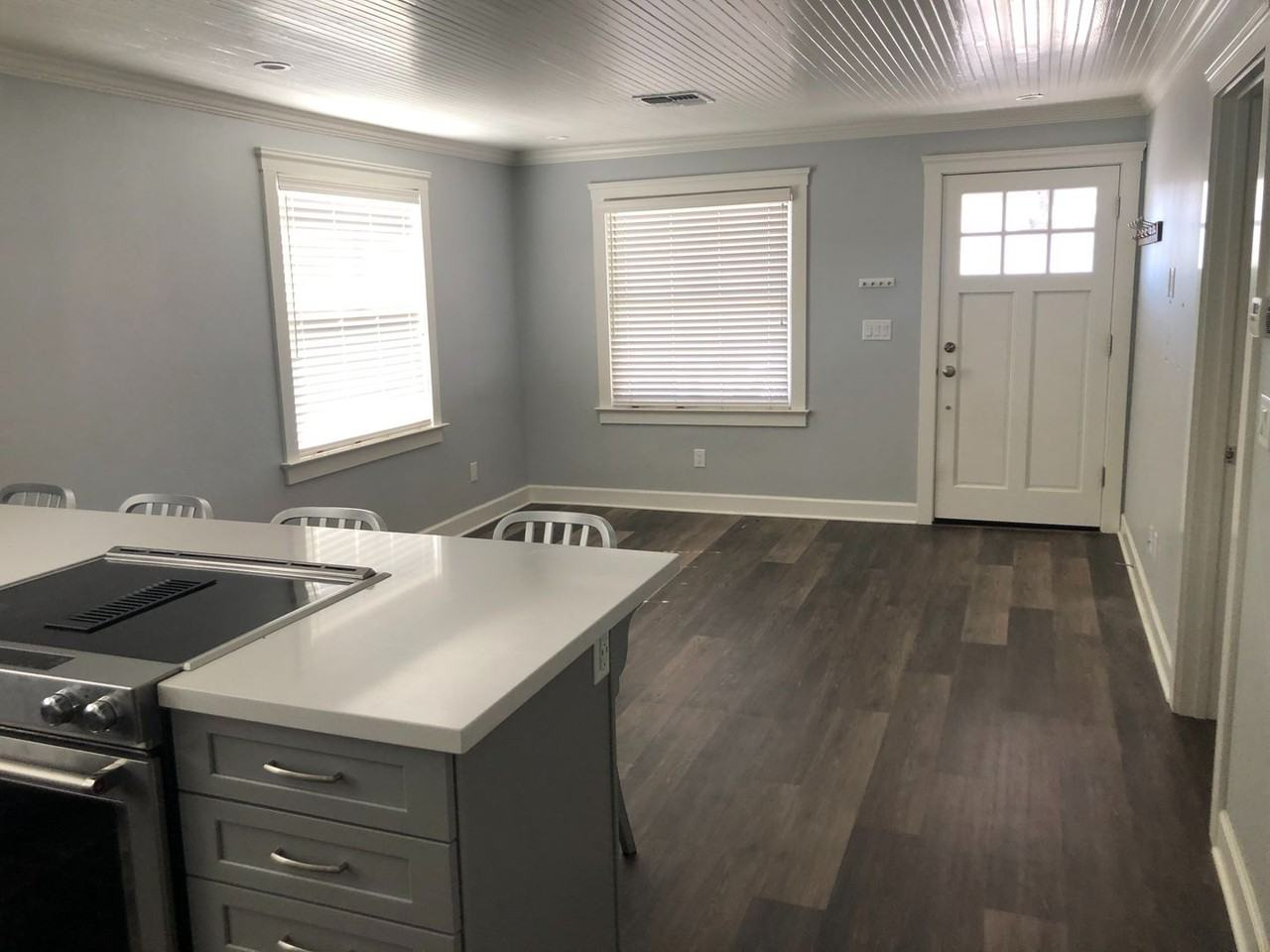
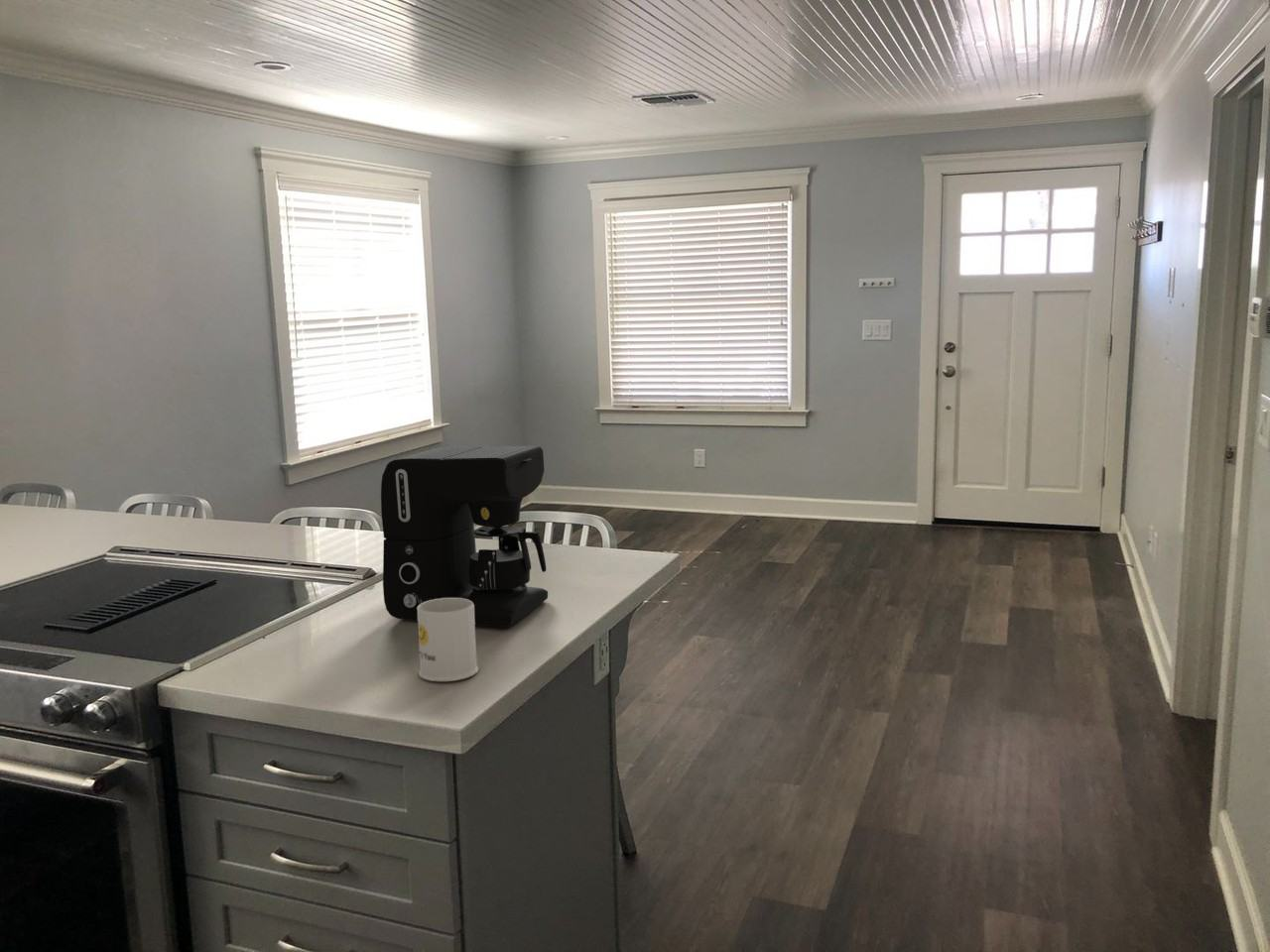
+ mug [417,598,479,682]
+ coffee maker [380,445,549,628]
